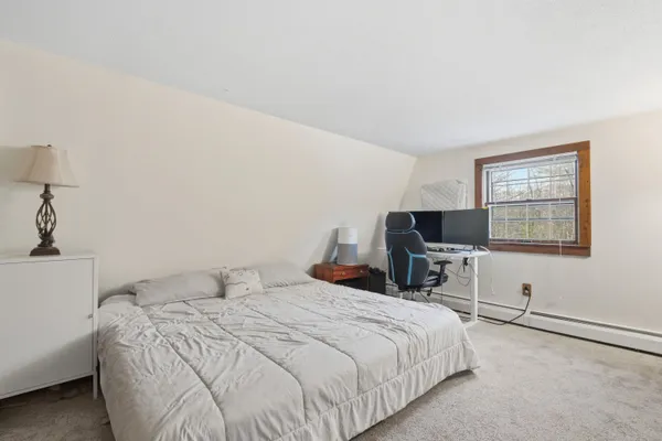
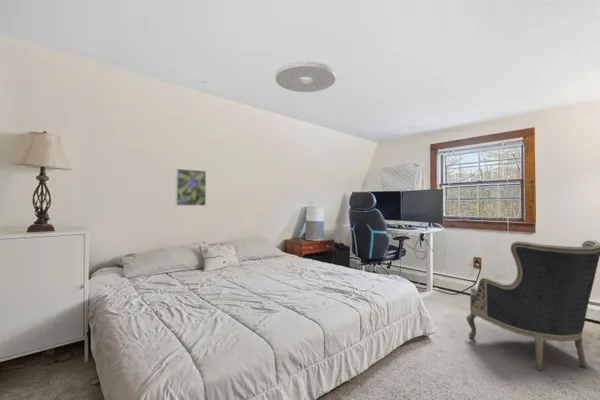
+ armchair [466,239,600,372]
+ ceiling light [275,60,336,93]
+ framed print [174,167,207,207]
